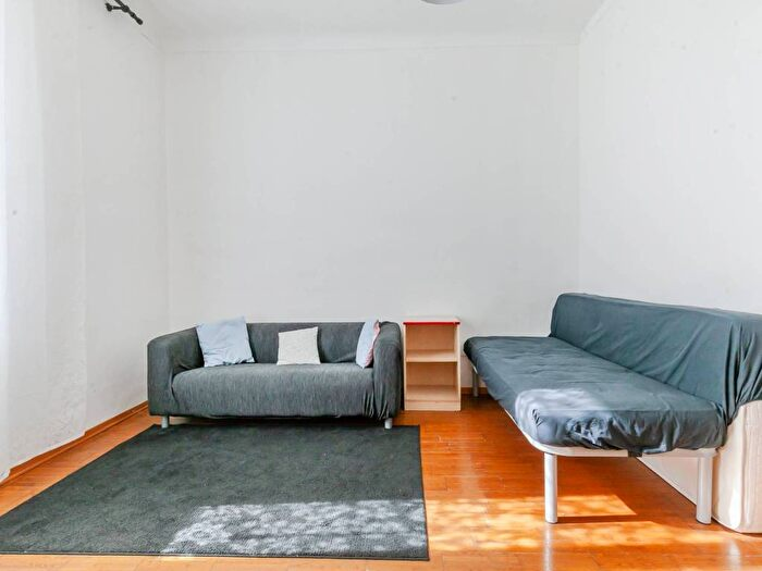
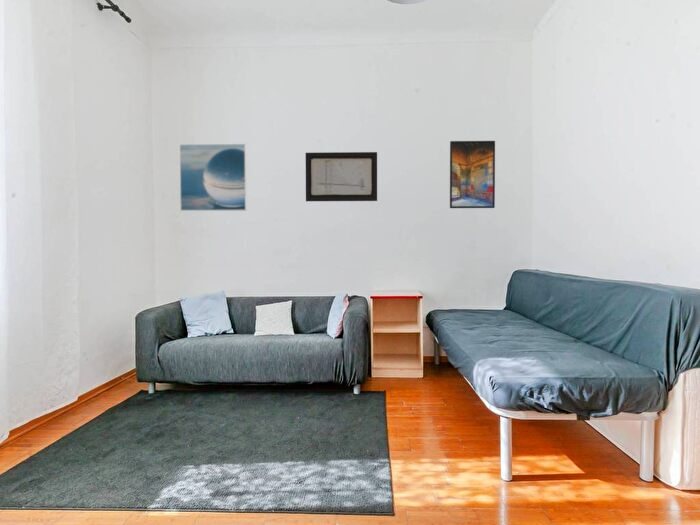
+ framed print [449,140,496,209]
+ wall art [305,151,378,202]
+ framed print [179,143,248,212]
